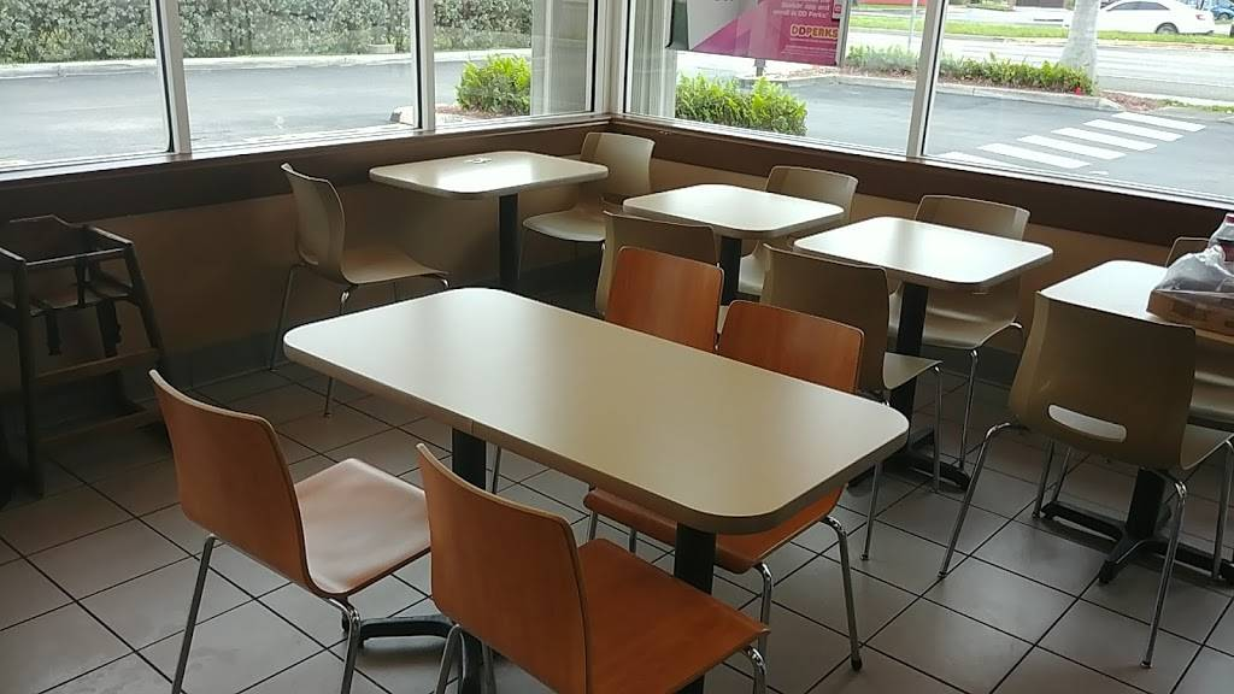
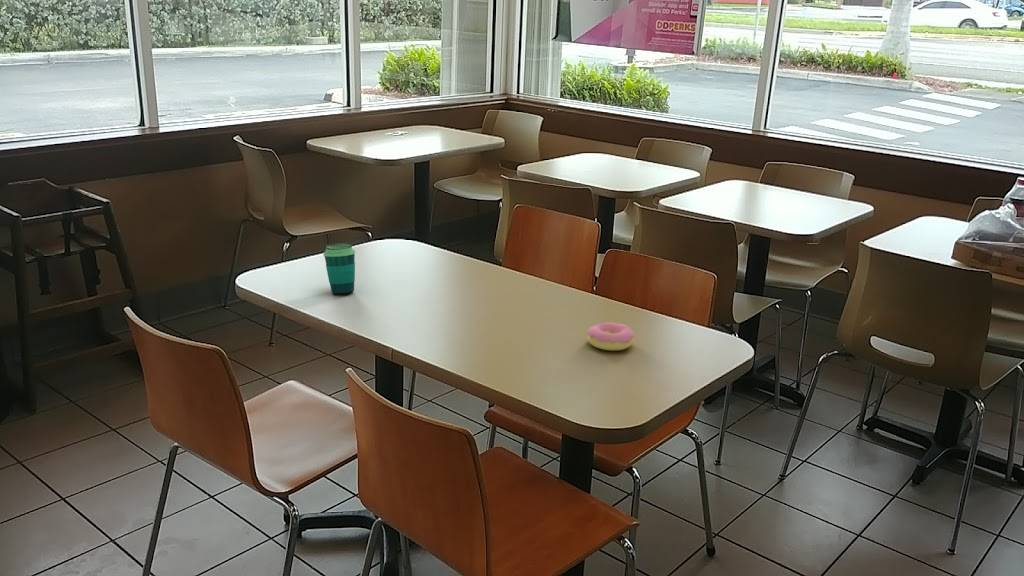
+ donut [586,322,635,352]
+ cup [322,242,356,296]
